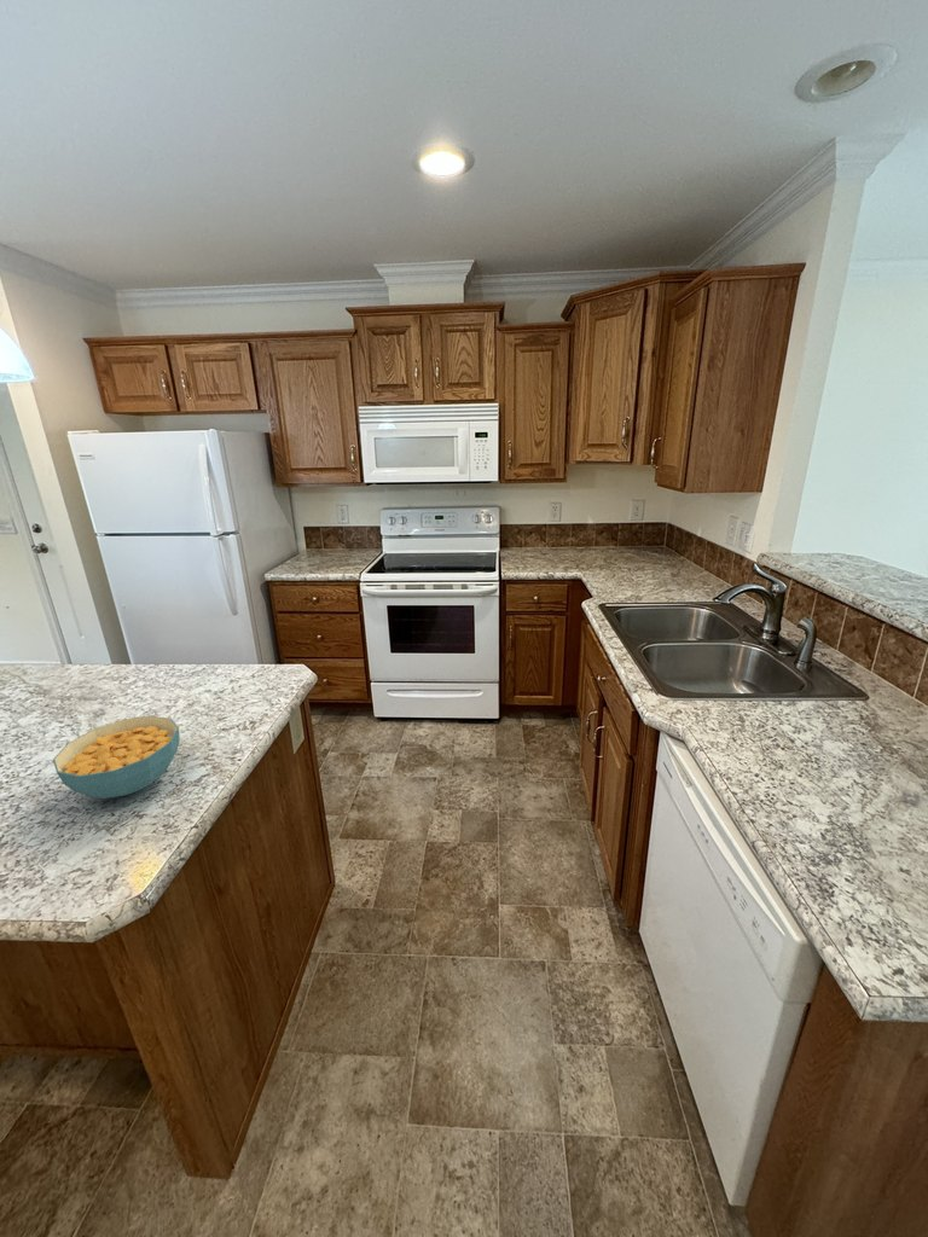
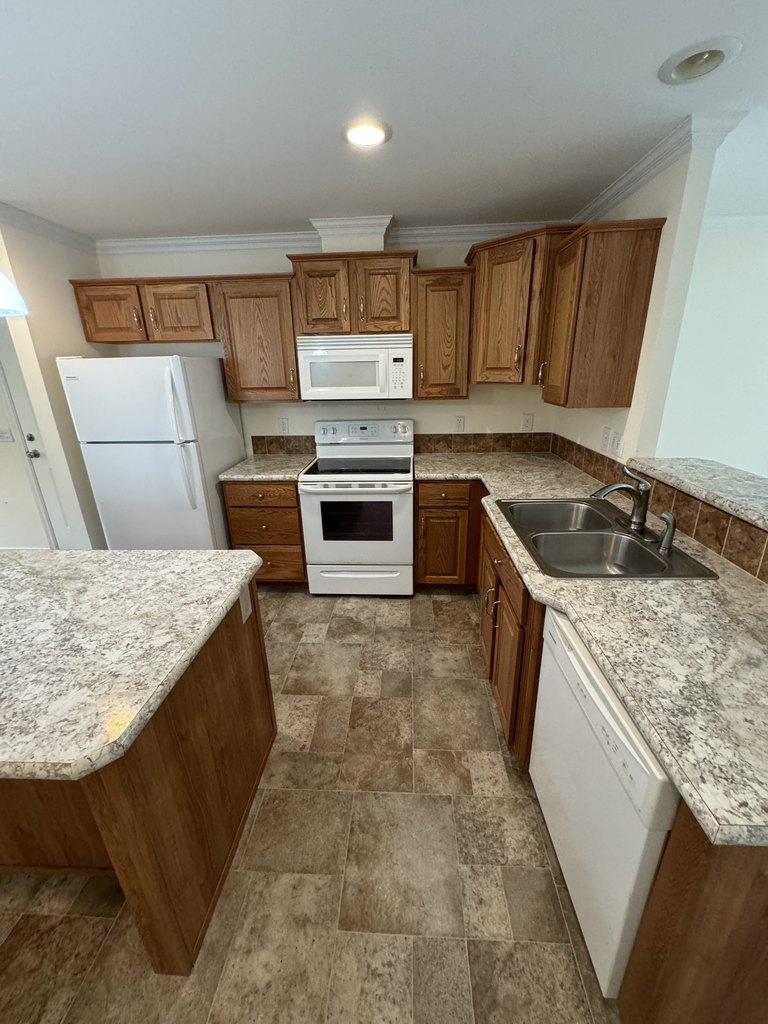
- cereal bowl [52,715,181,800]
